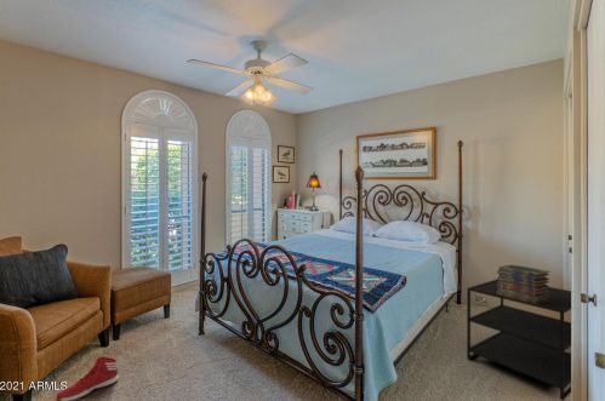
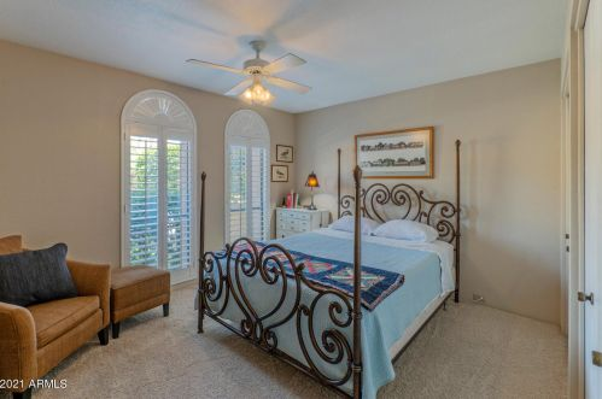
- sneaker [55,355,120,401]
- side table [466,279,572,401]
- book stack [496,264,550,304]
